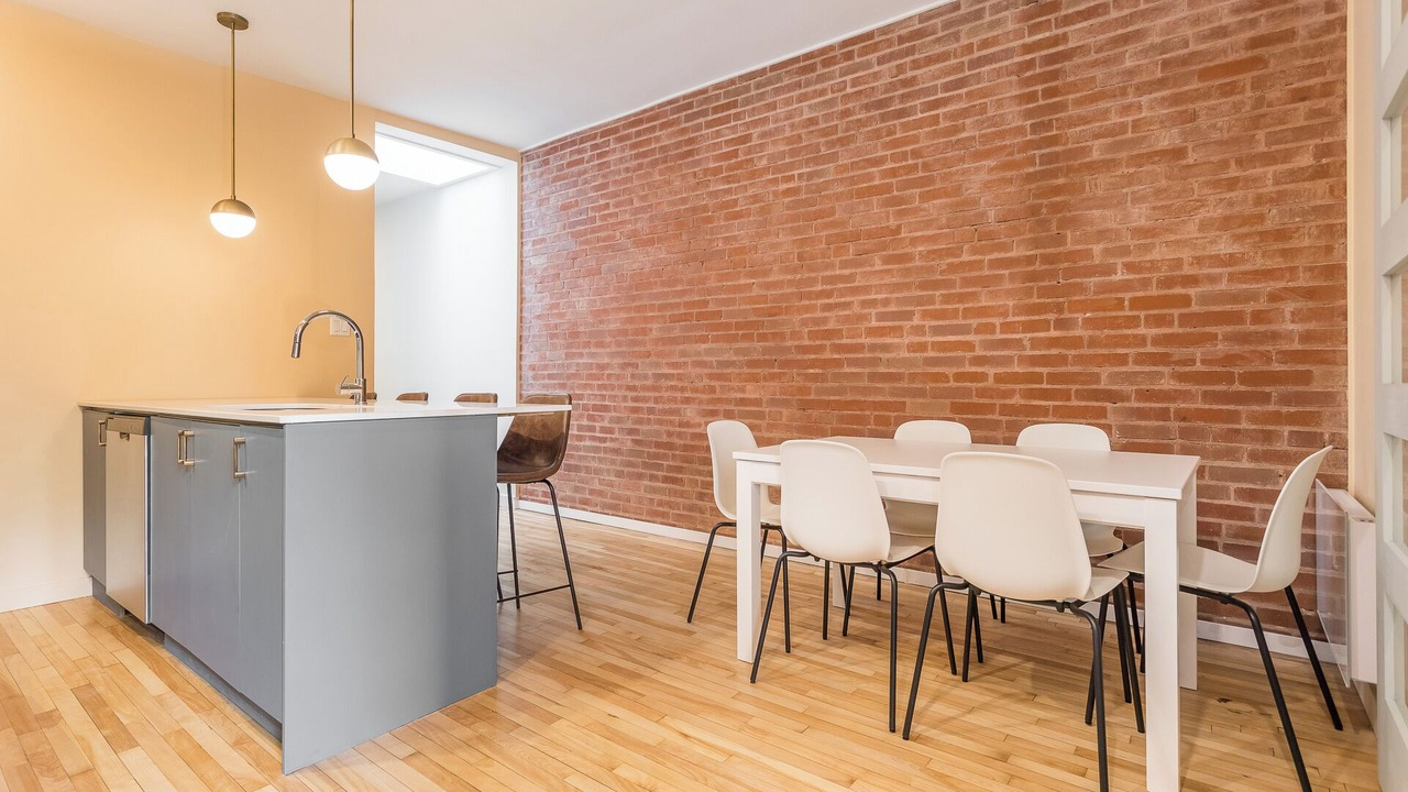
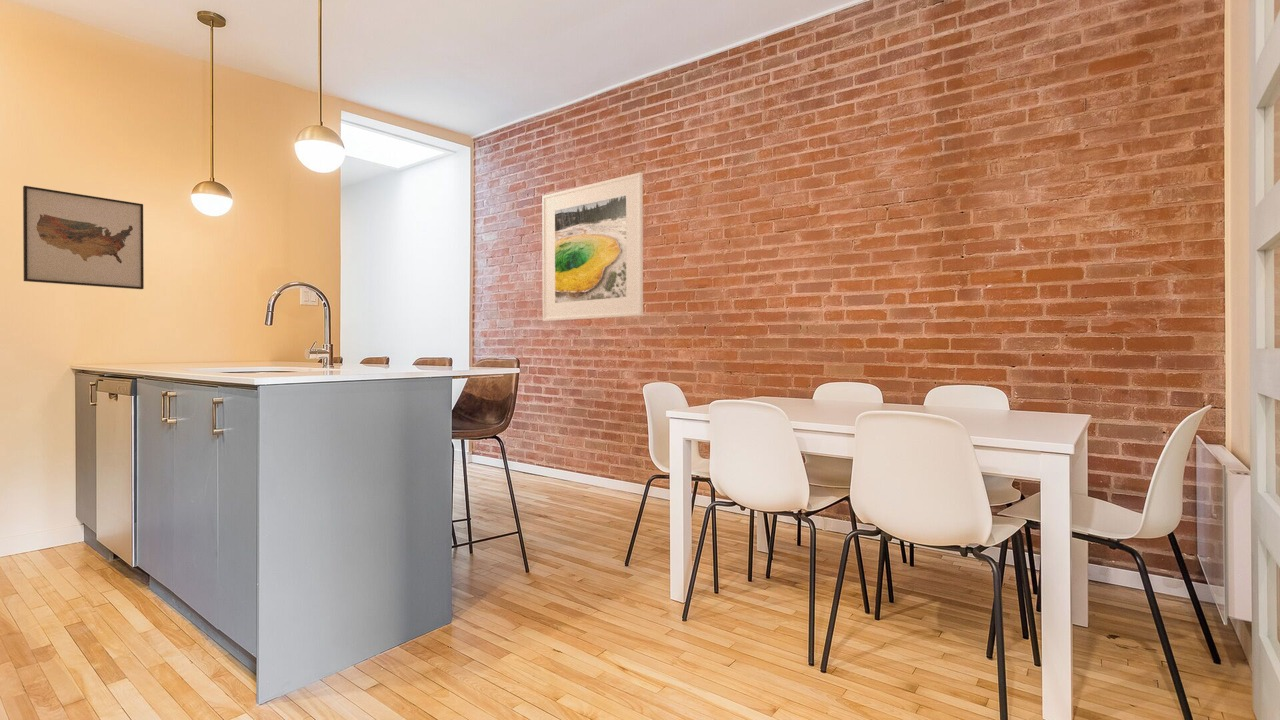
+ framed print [541,171,644,322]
+ wall art [22,185,145,290]
